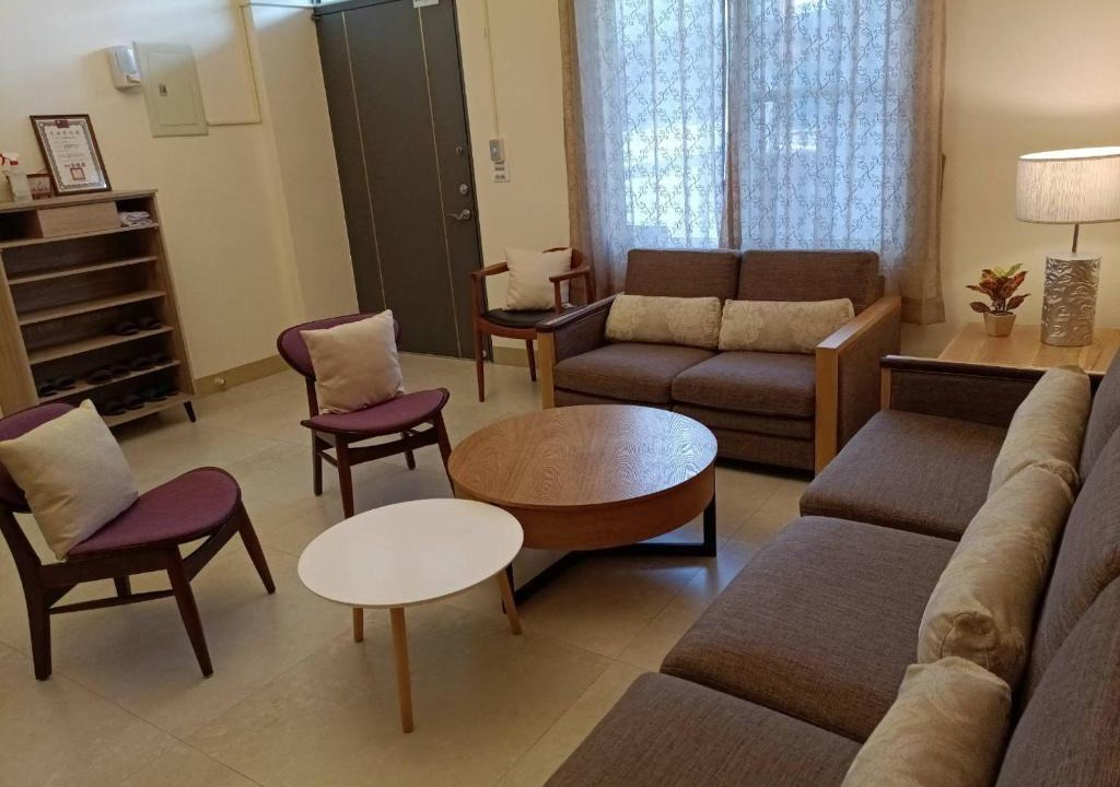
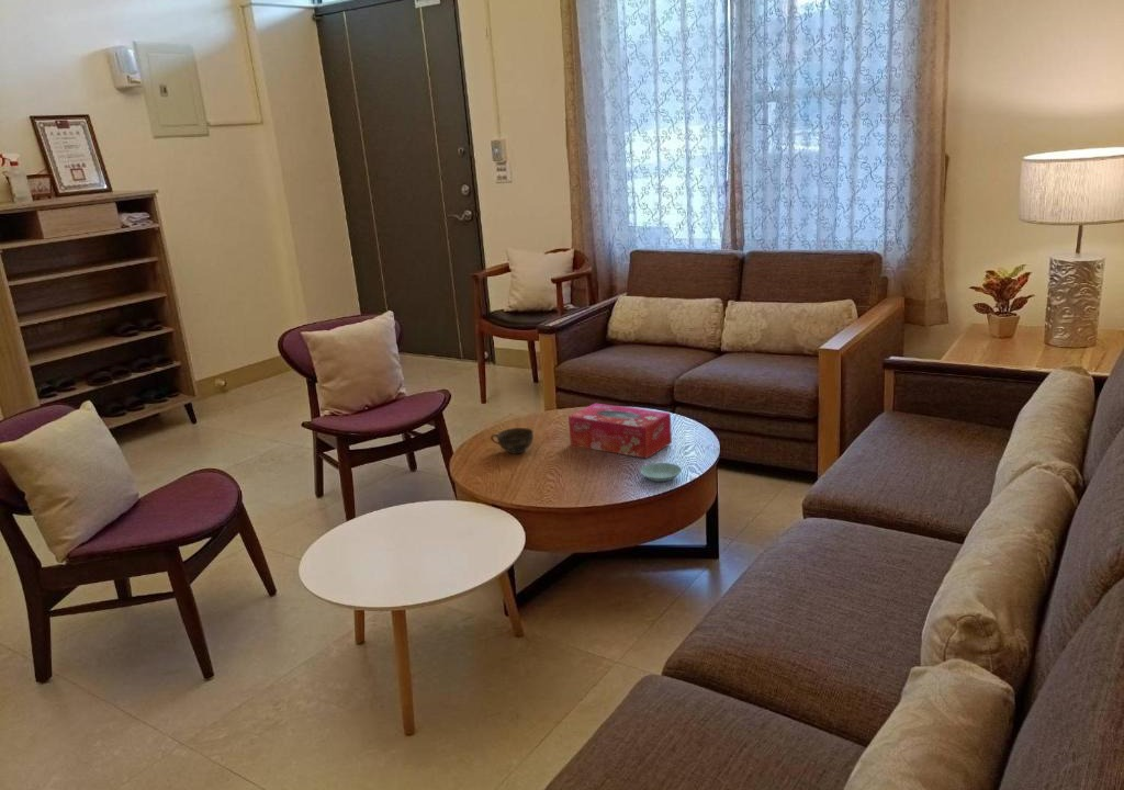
+ saucer [640,462,683,483]
+ tissue box [567,403,673,460]
+ cup [490,427,535,455]
